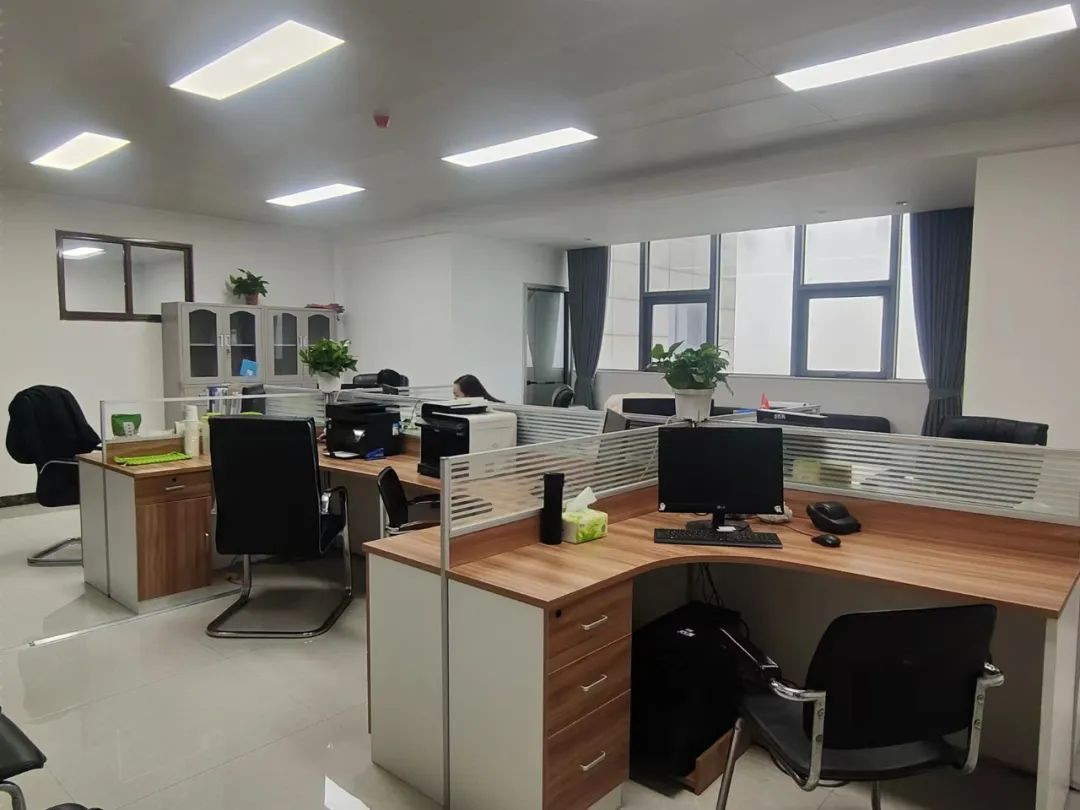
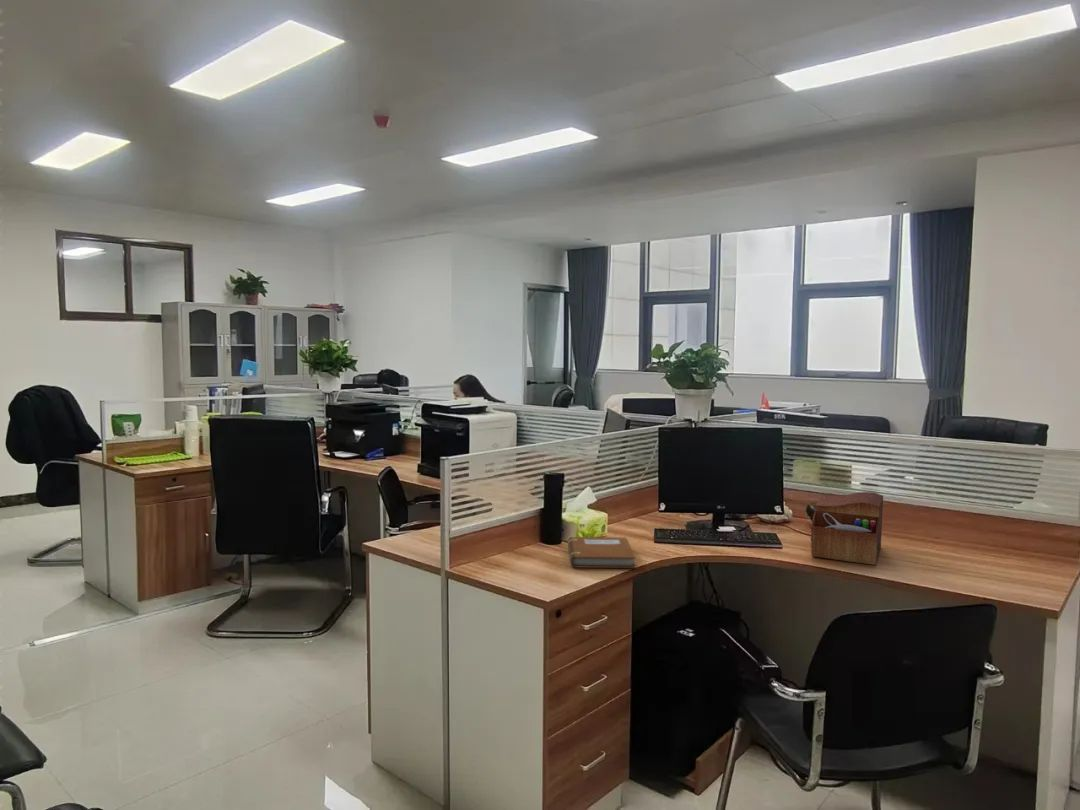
+ notebook [567,536,637,569]
+ sewing box [810,491,884,566]
